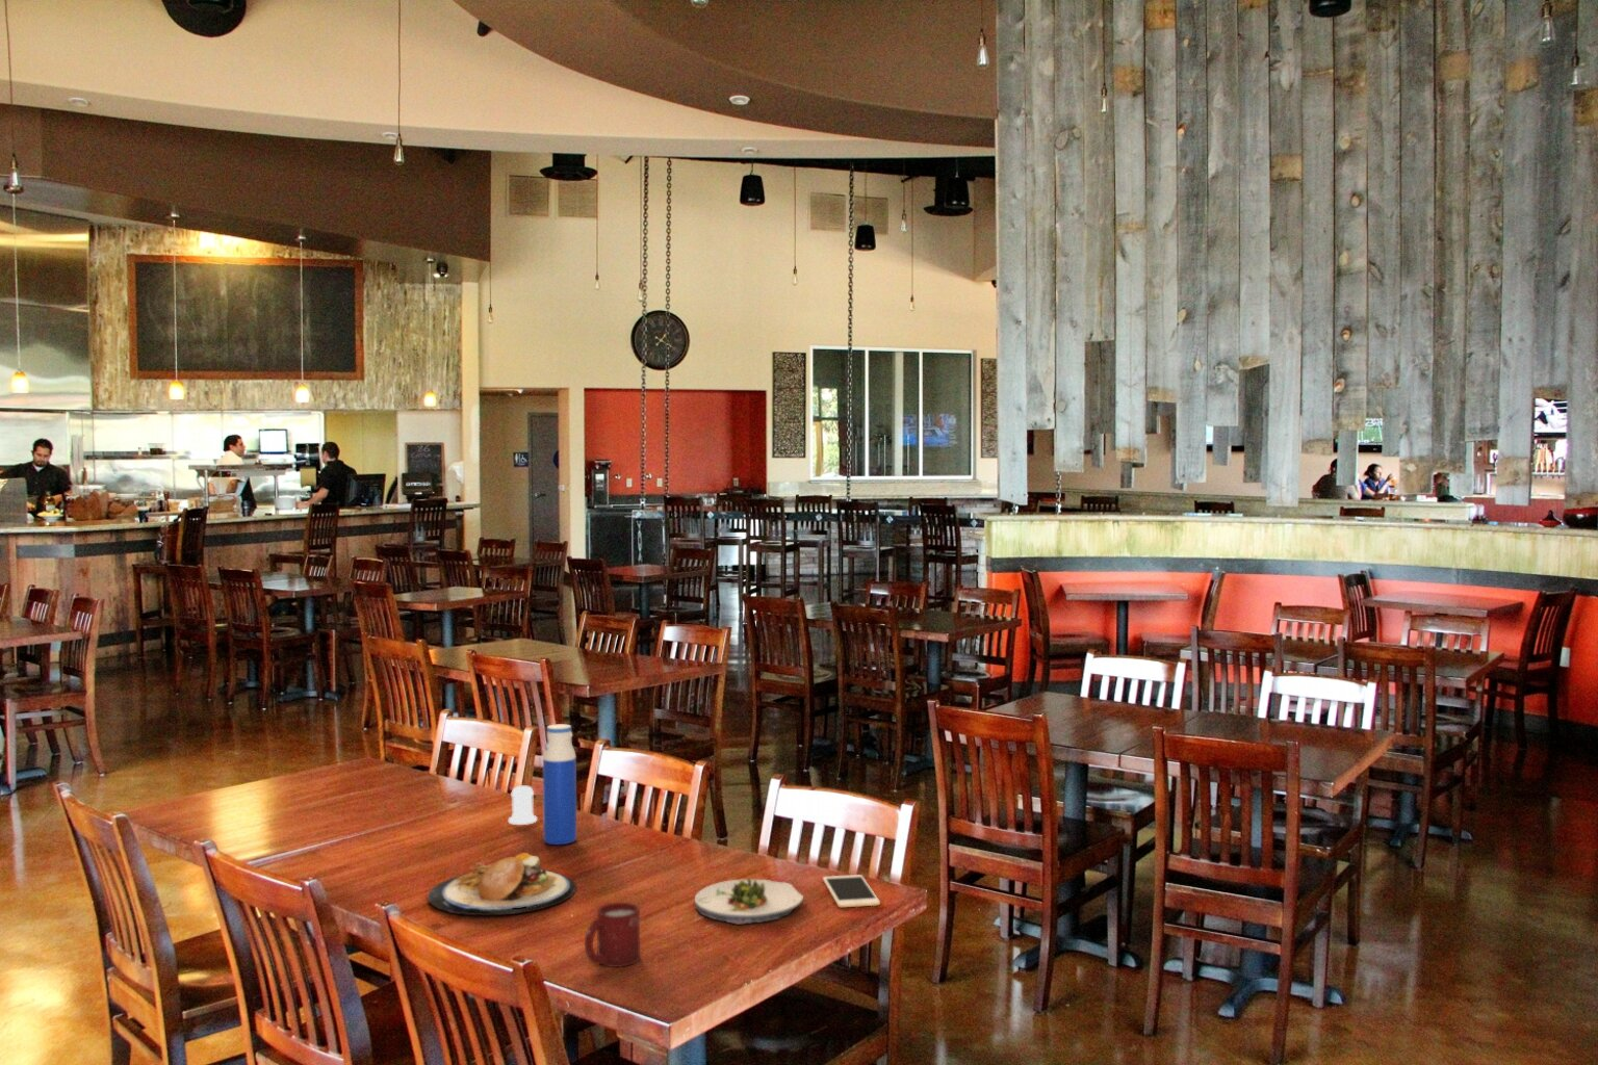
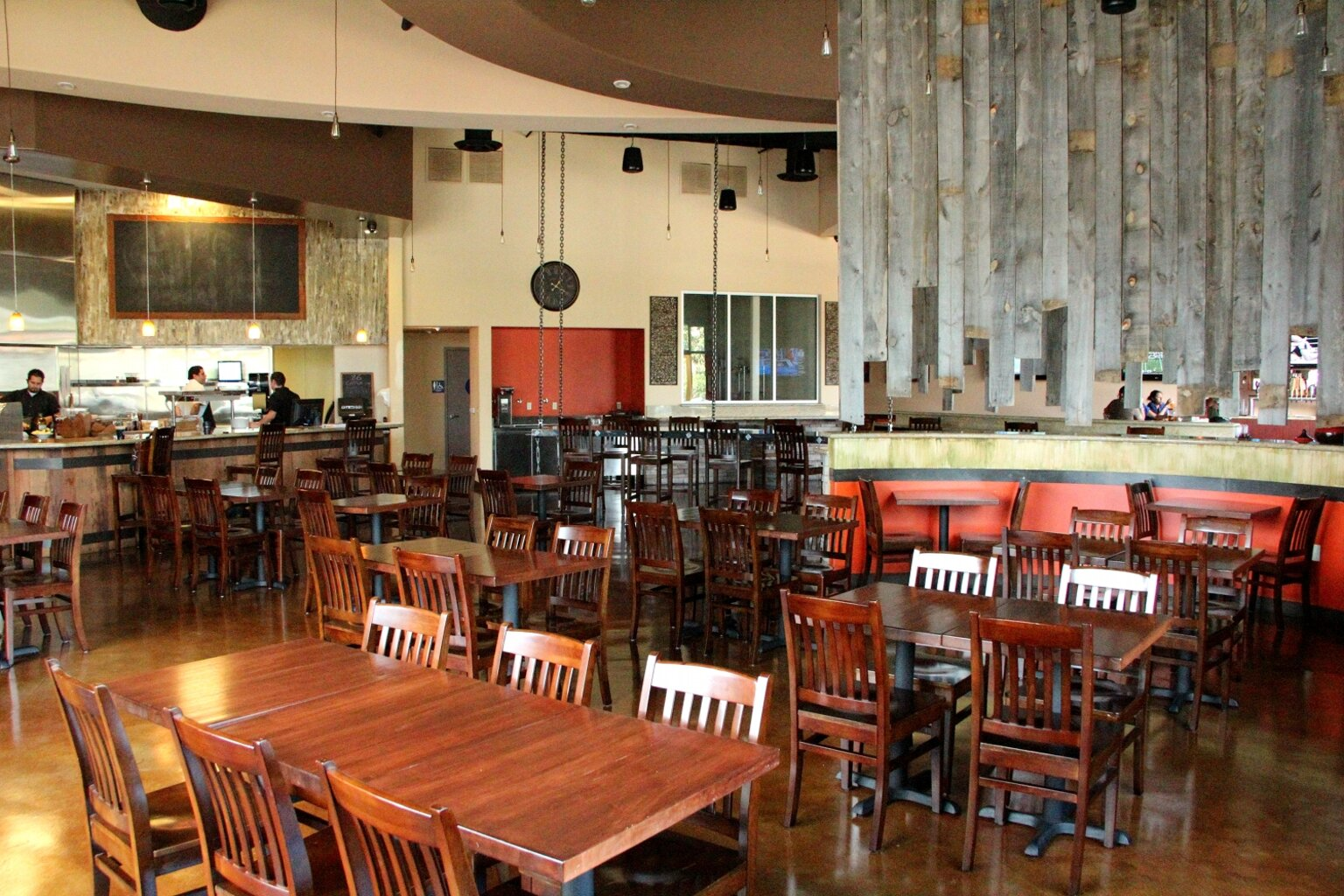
- plate [427,852,578,916]
- water bottle [542,723,578,845]
- cup [584,902,641,969]
- salad plate [694,877,804,926]
- salt shaker [508,784,537,826]
- cell phone [822,874,881,908]
